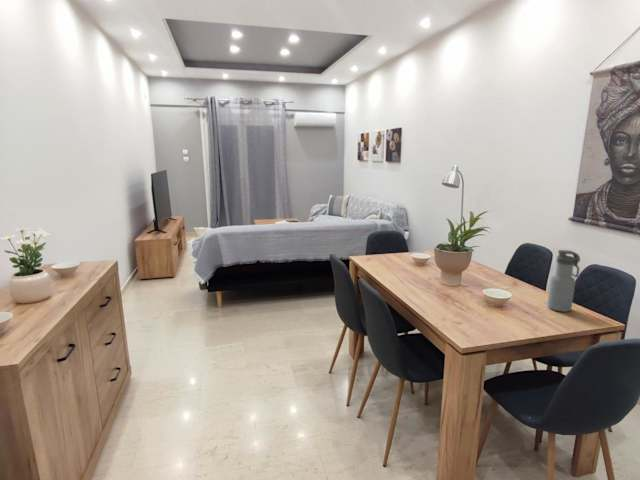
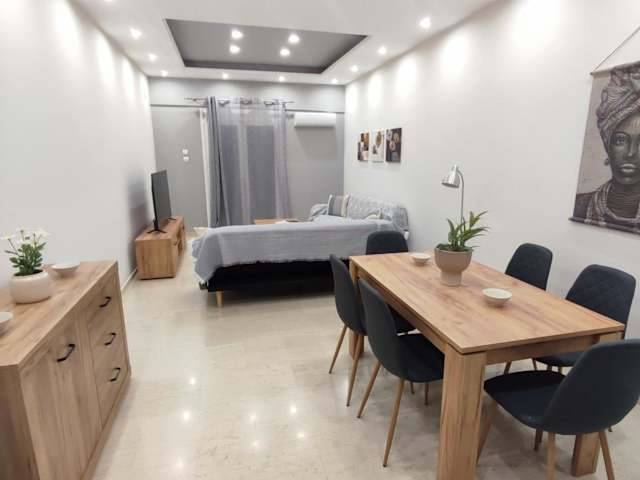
- water bottle [546,249,581,313]
